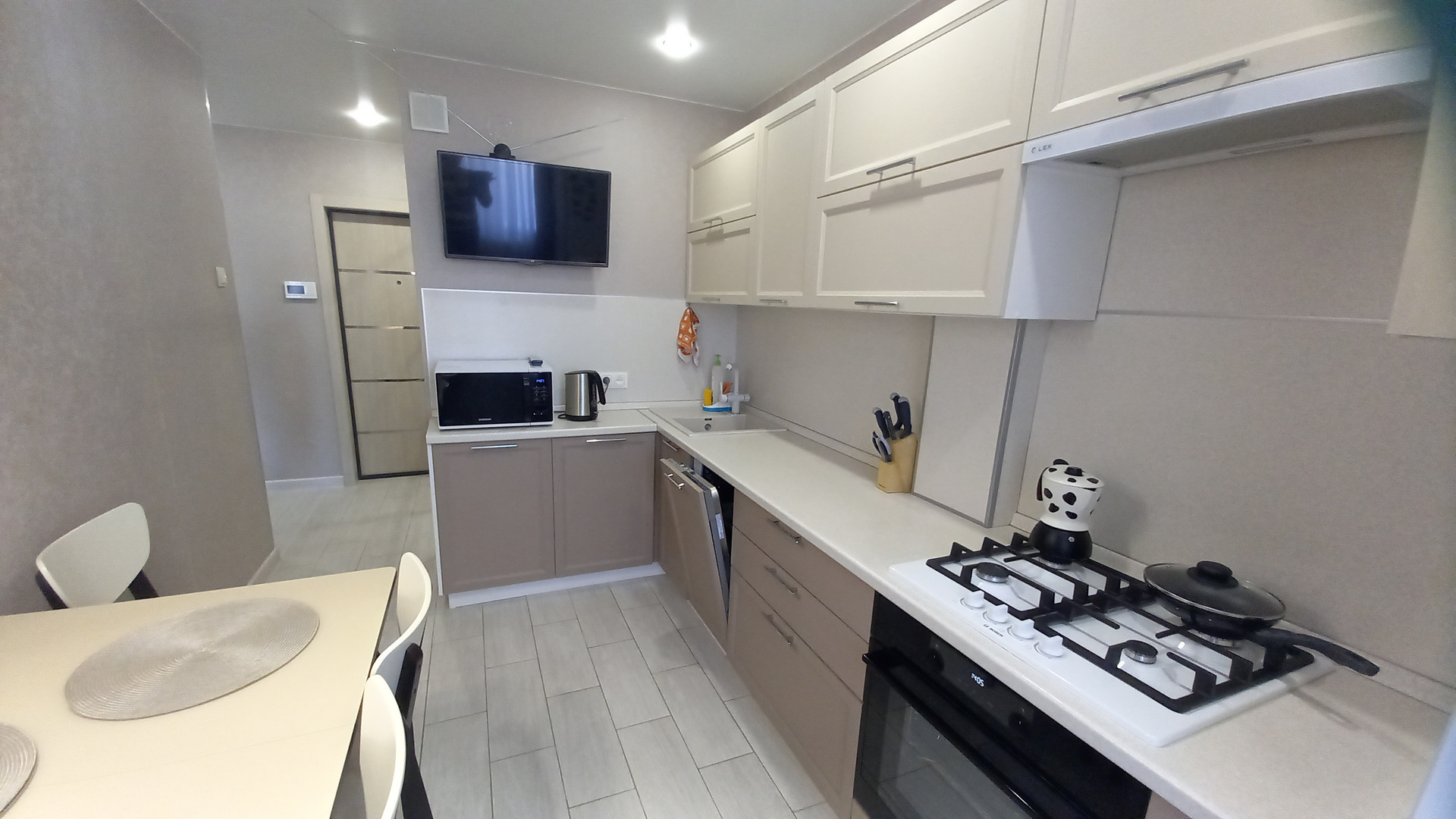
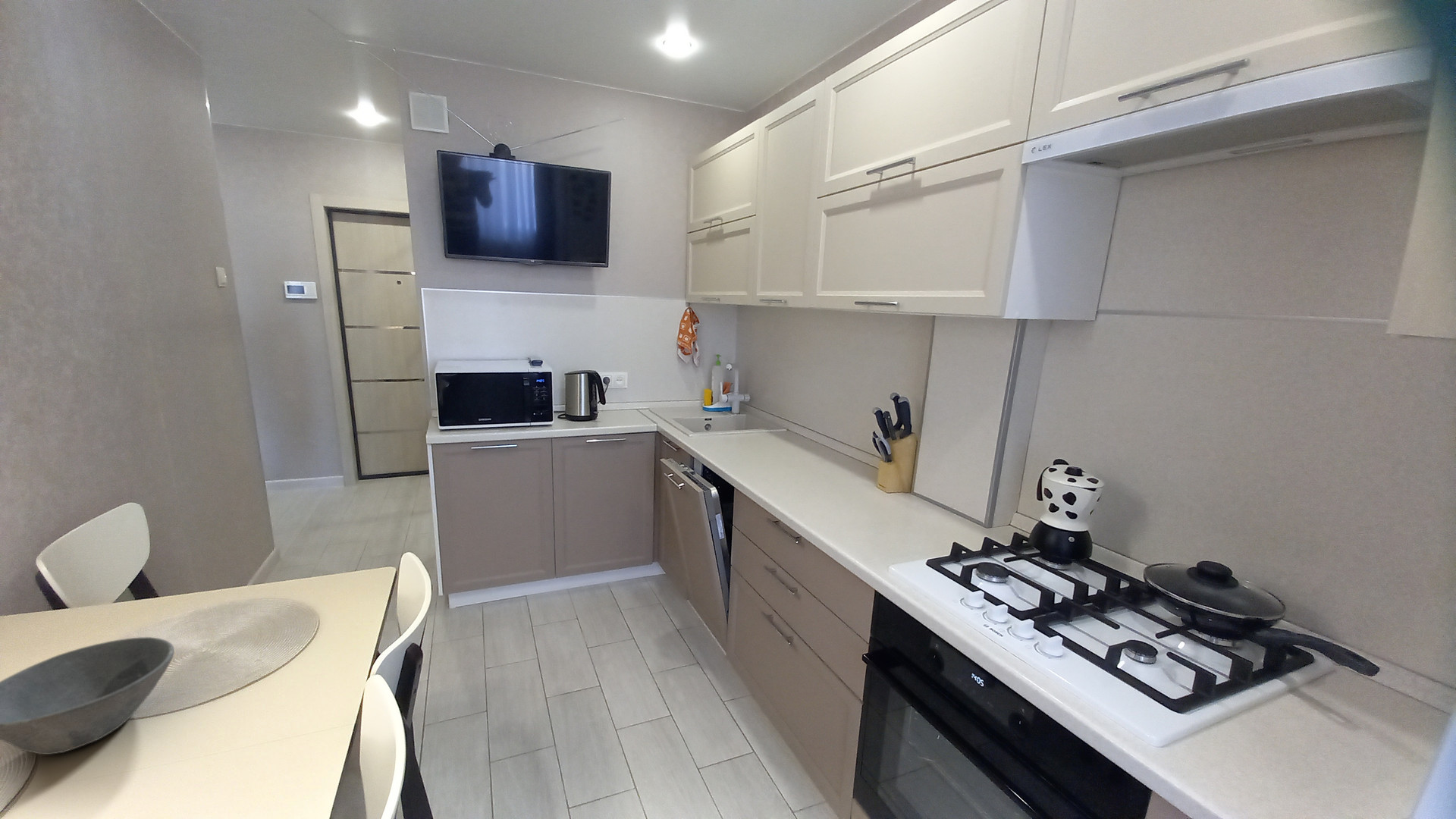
+ bowl [0,636,175,755]
